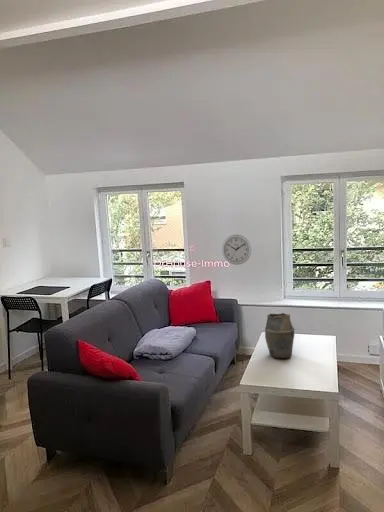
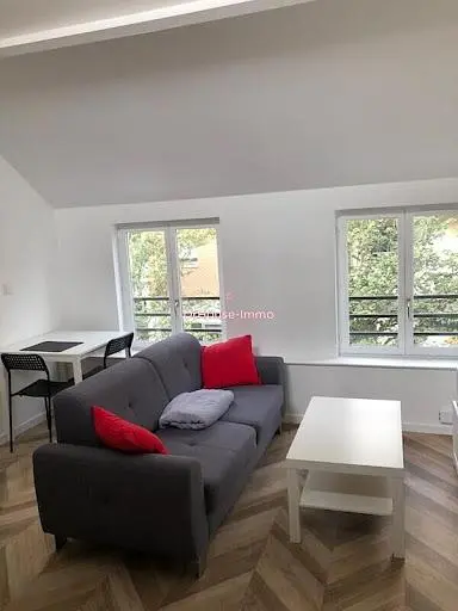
- vase [264,312,295,359]
- wall clock [221,234,252,266]
